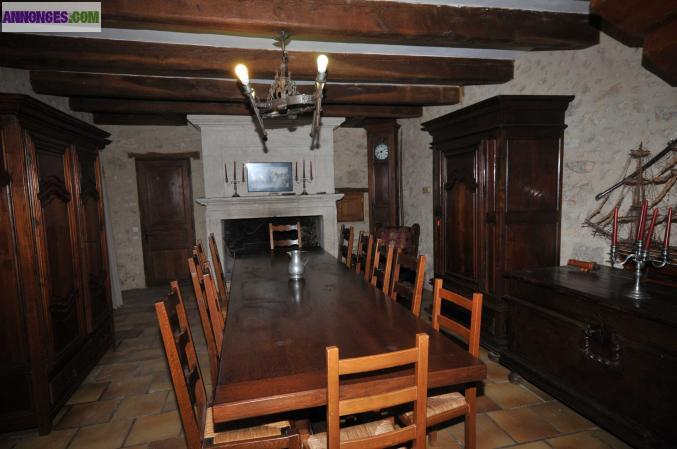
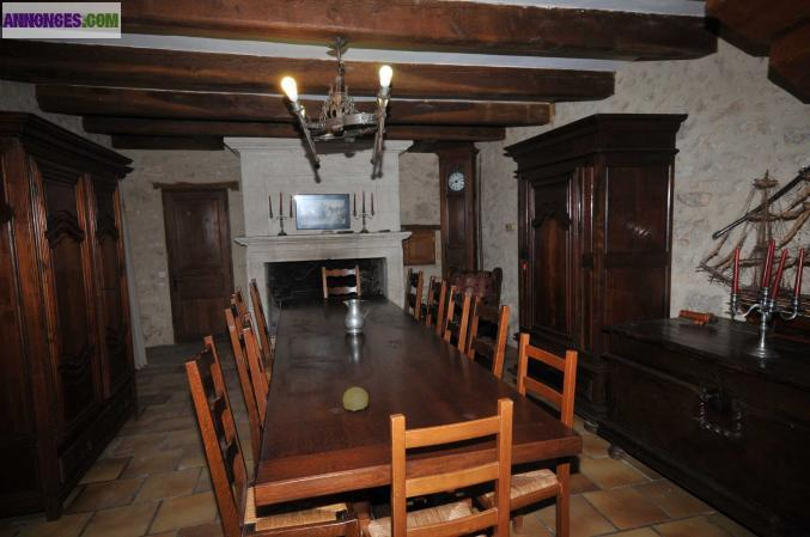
+ fruit [342,386,370,411]
